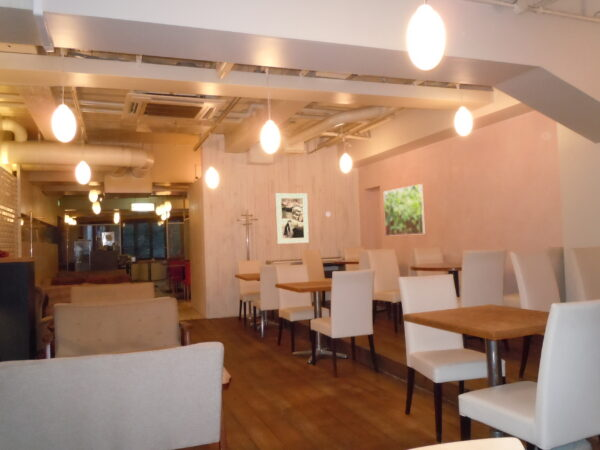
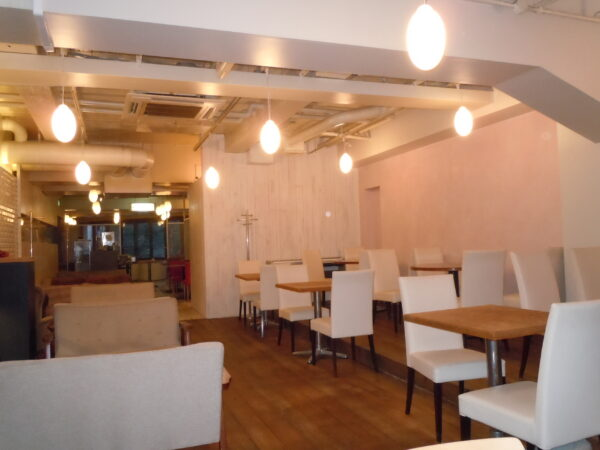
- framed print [275,192,310,245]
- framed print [383,183,426,237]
